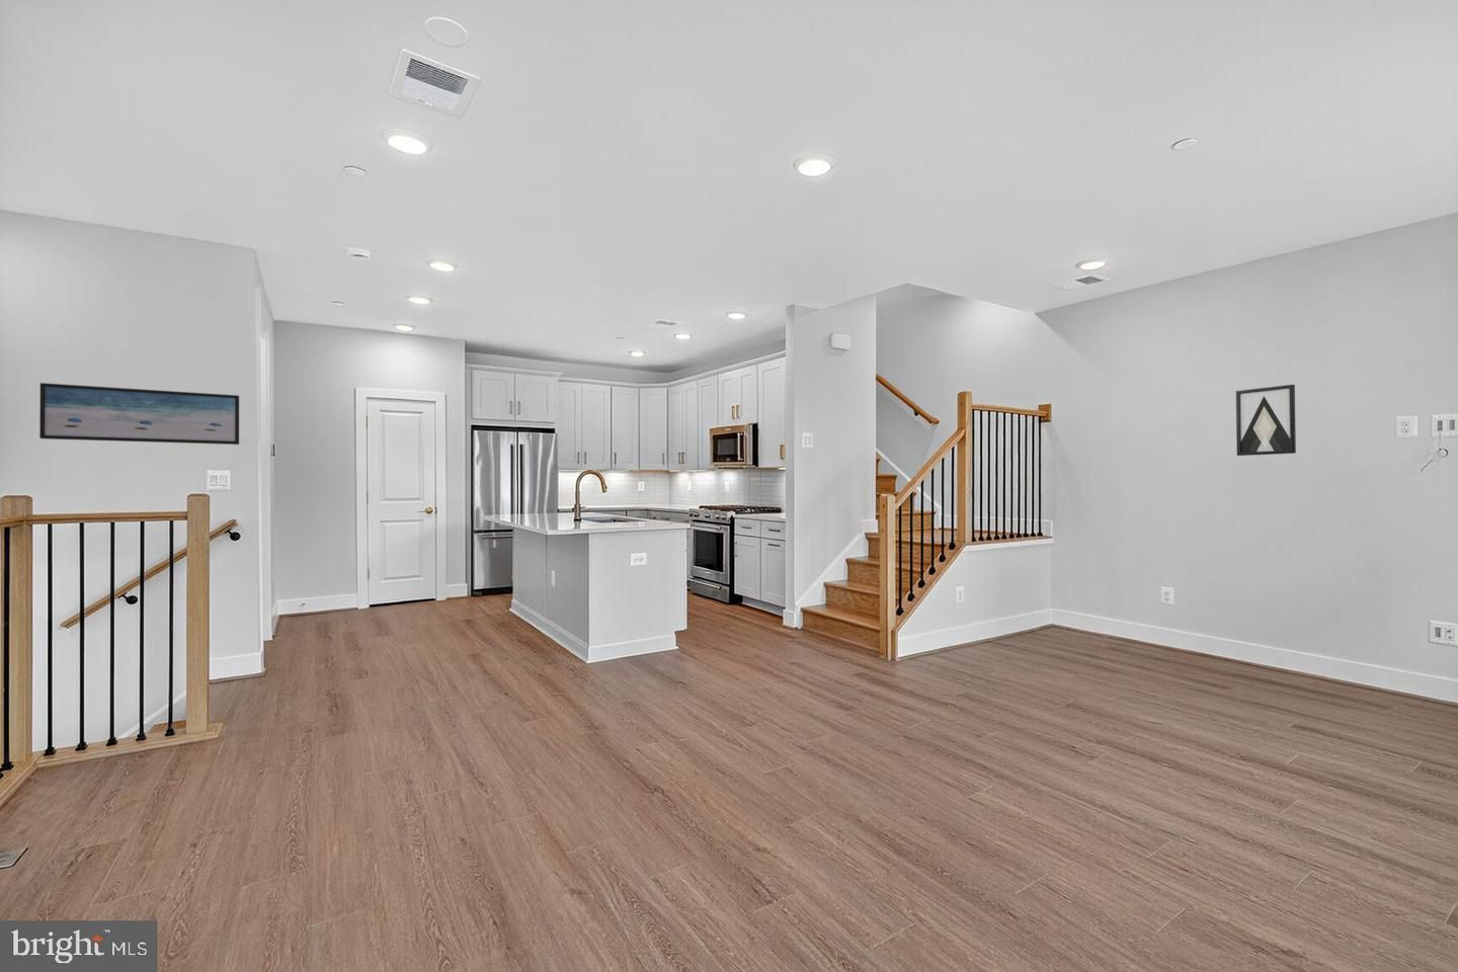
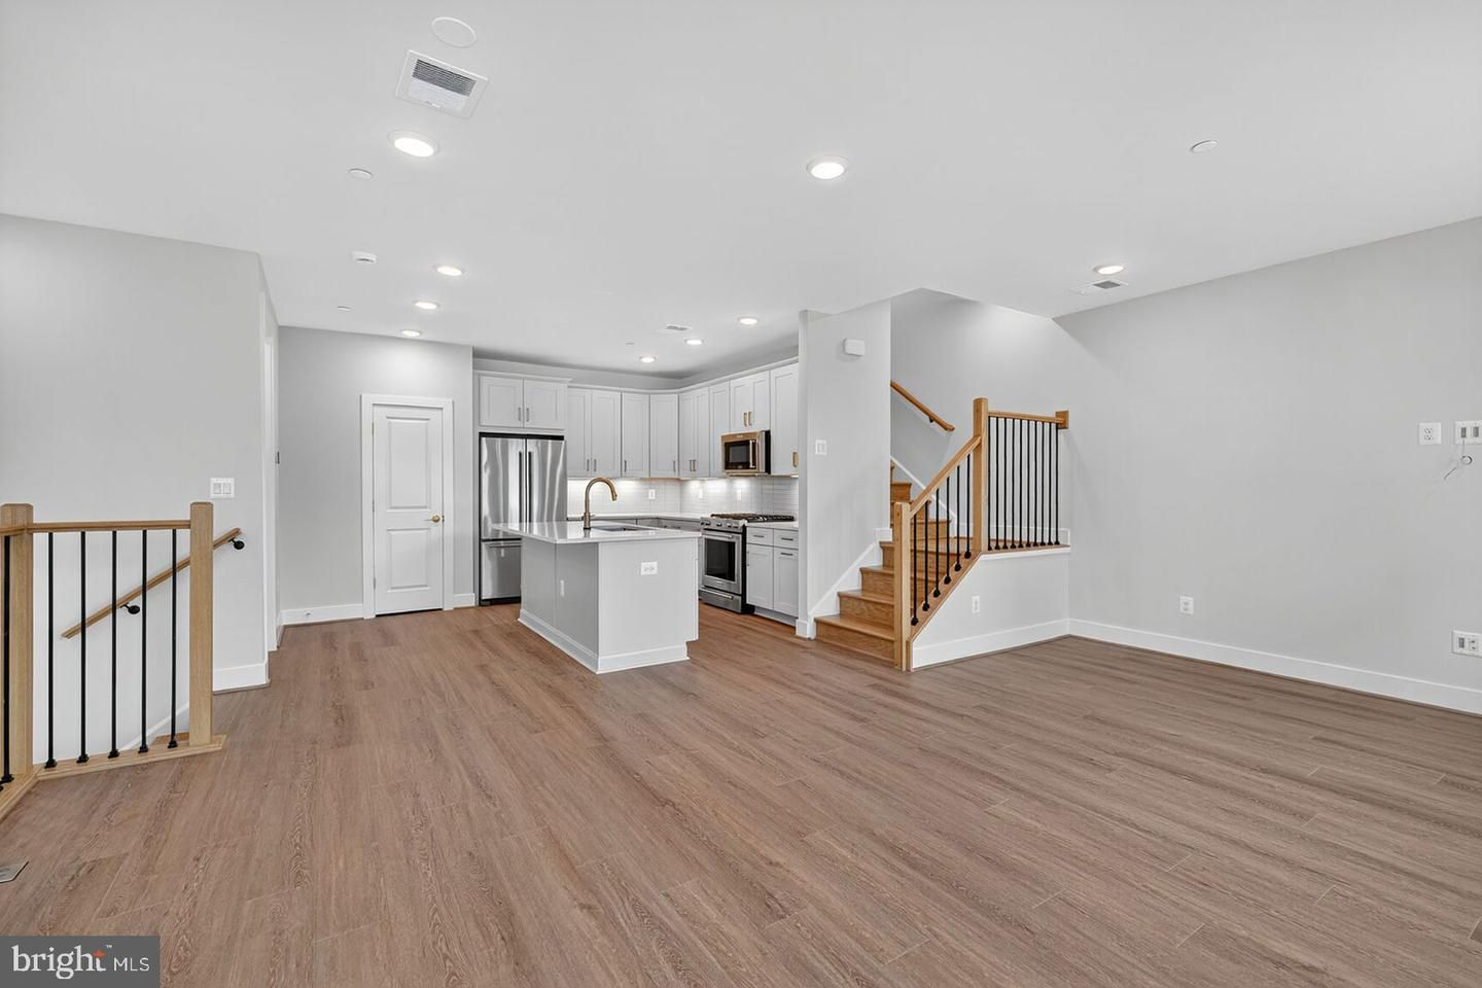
- wall art [1236,384,1297,457]
- wall art [38,382,240,446]
